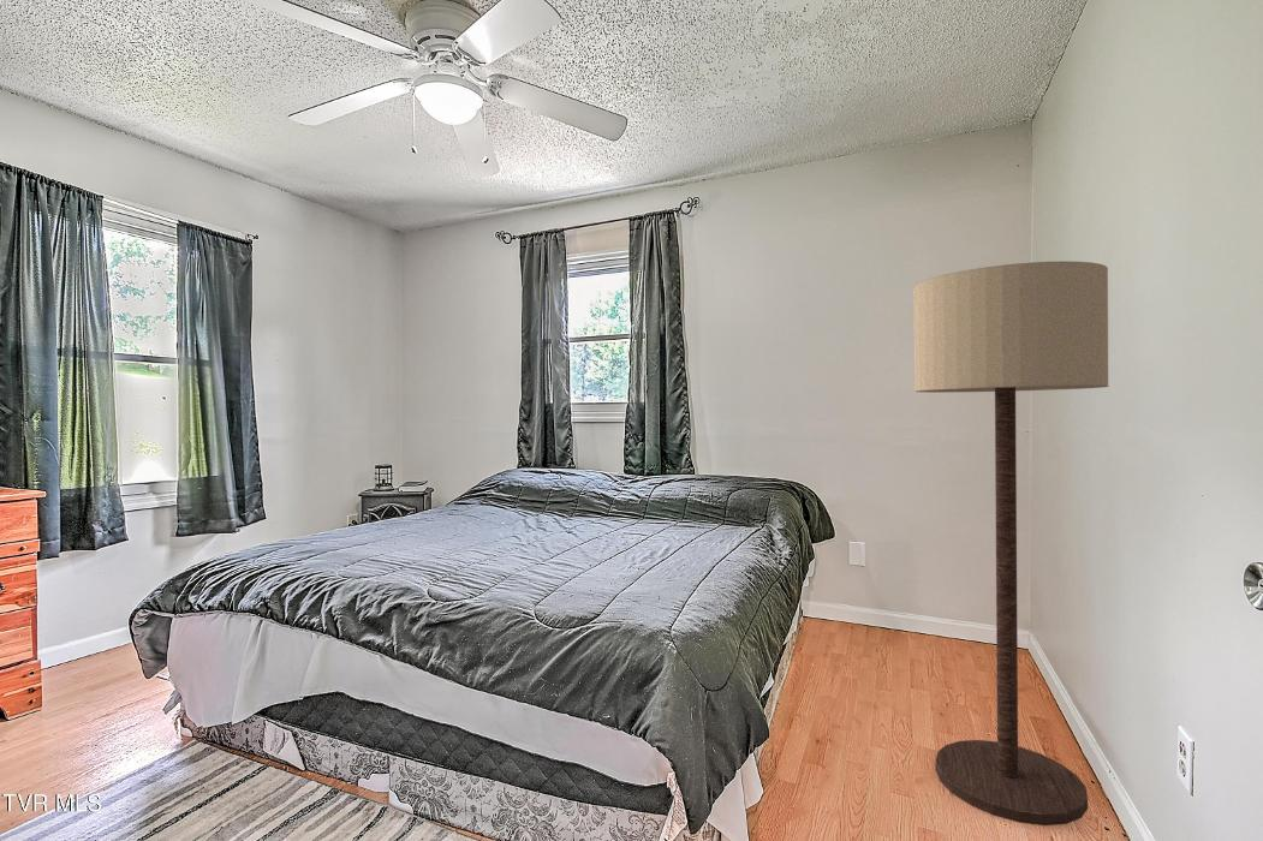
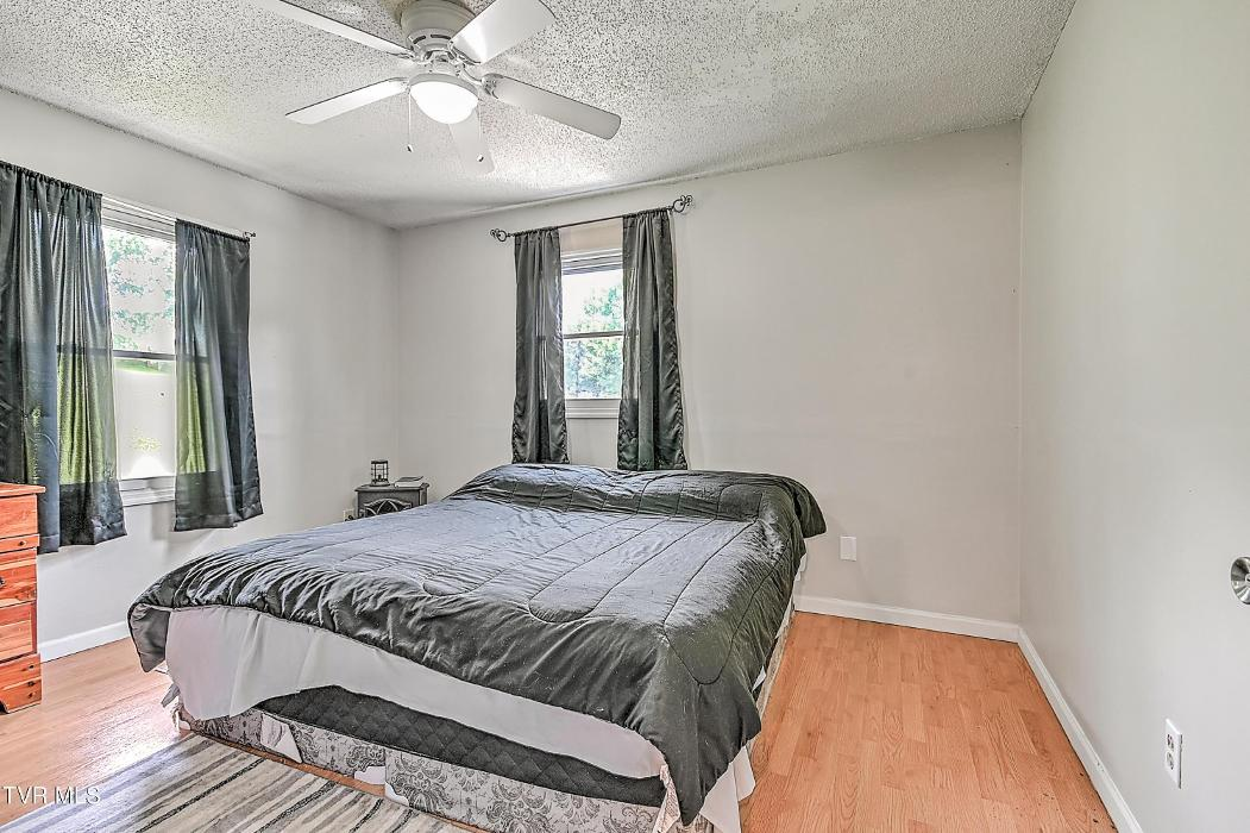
- floor lamp [912,261,1110,827]
